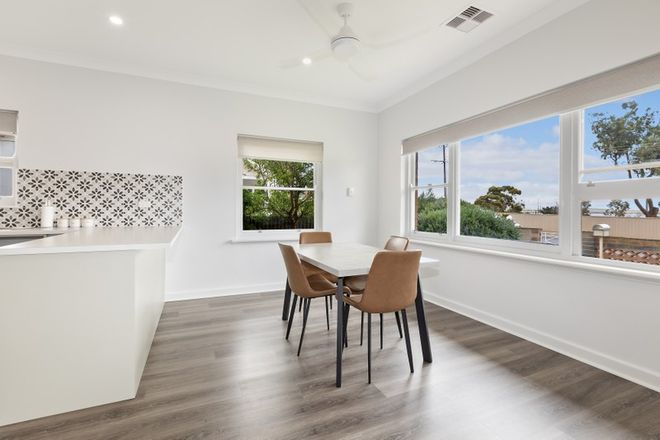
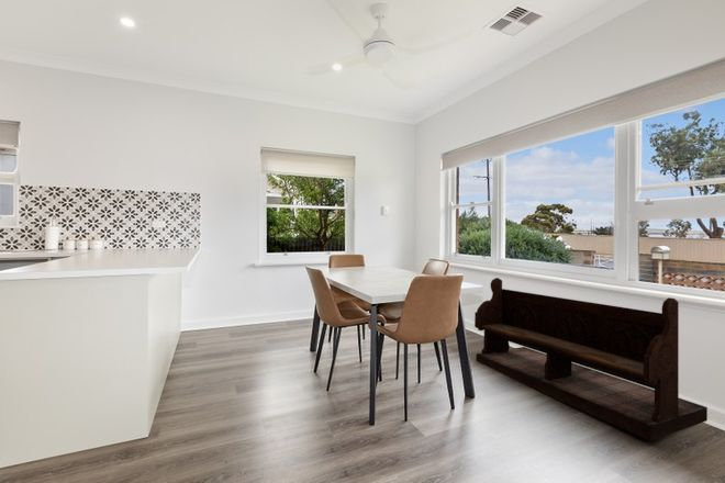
+ bench [473,277,709,442]
